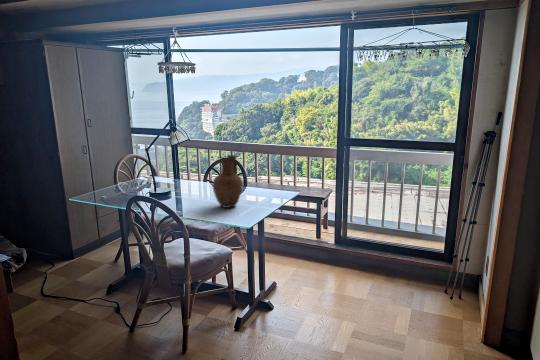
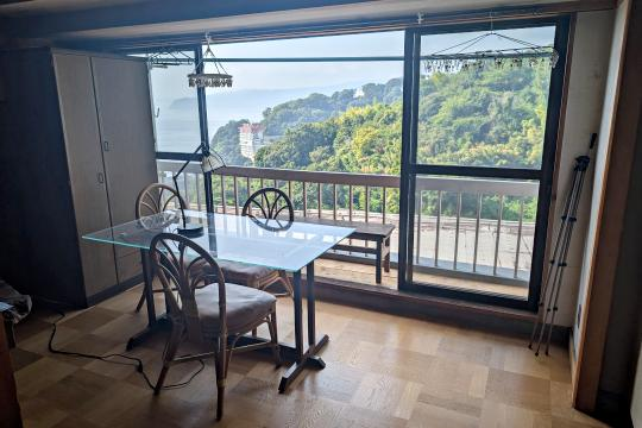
- vase [211,154,244,209]
